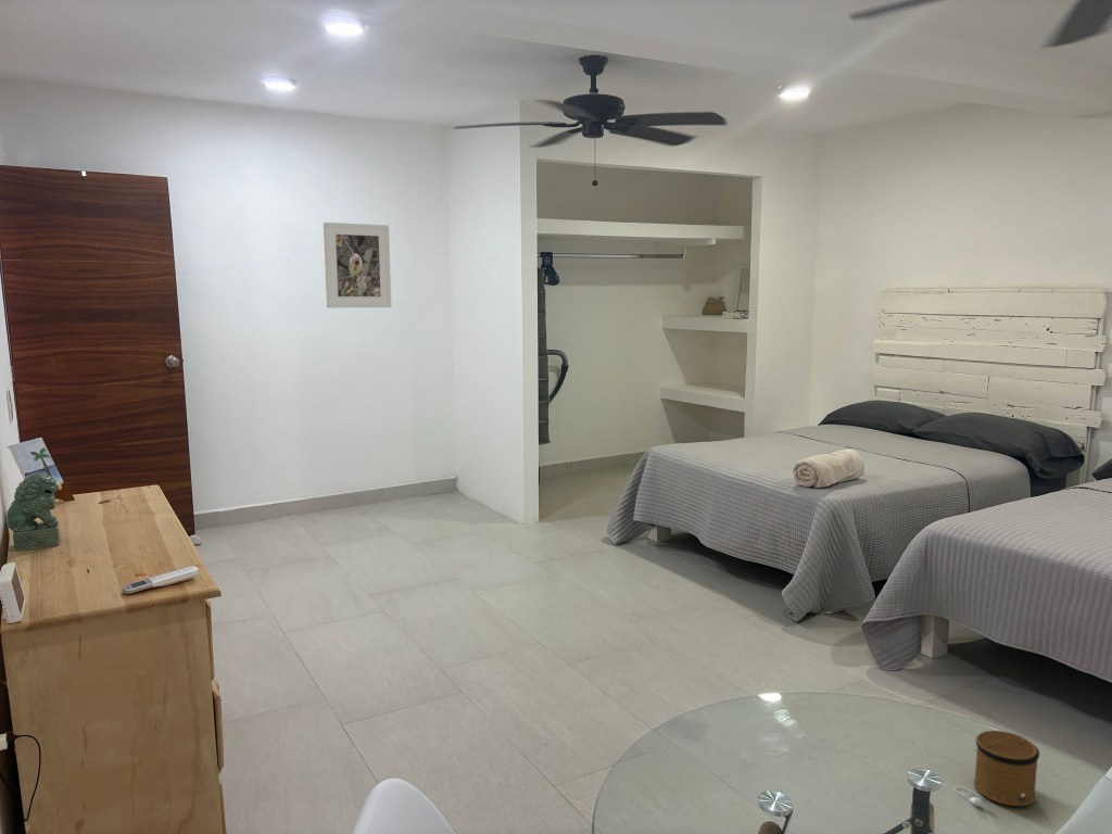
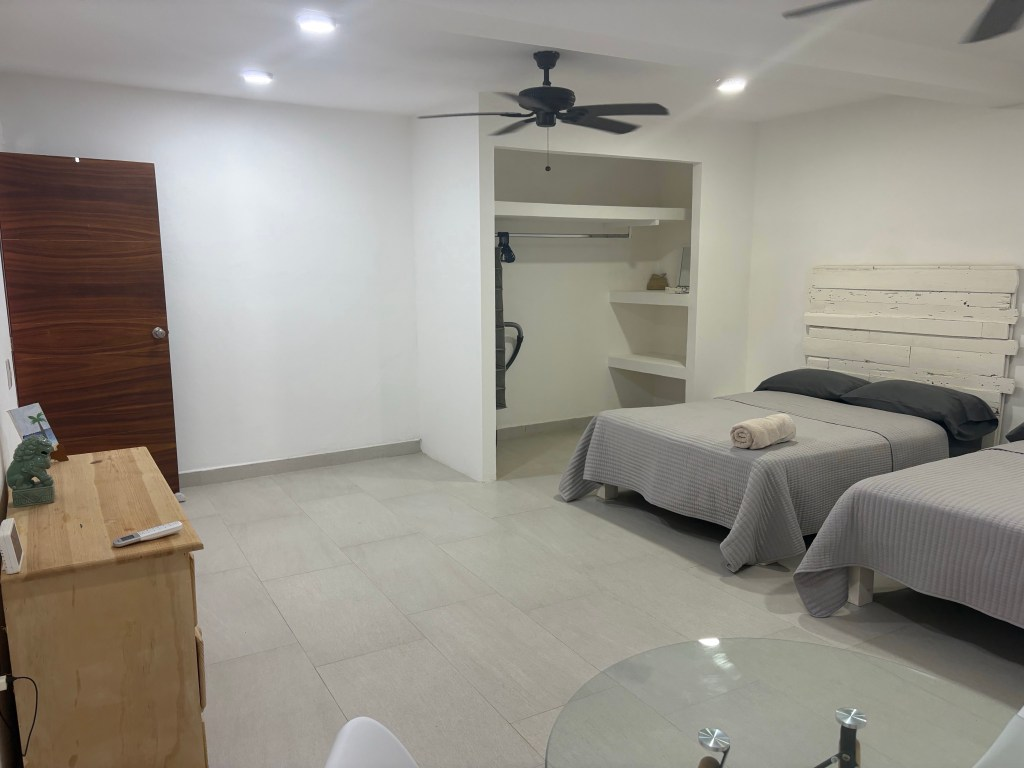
- speaker [953,730,1040,808]
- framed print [323,222,392,308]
